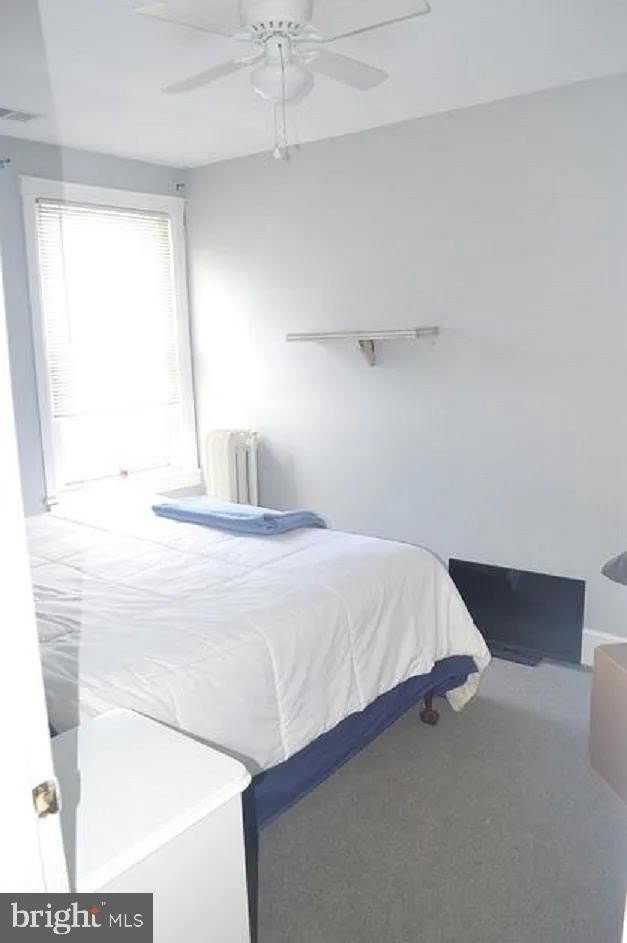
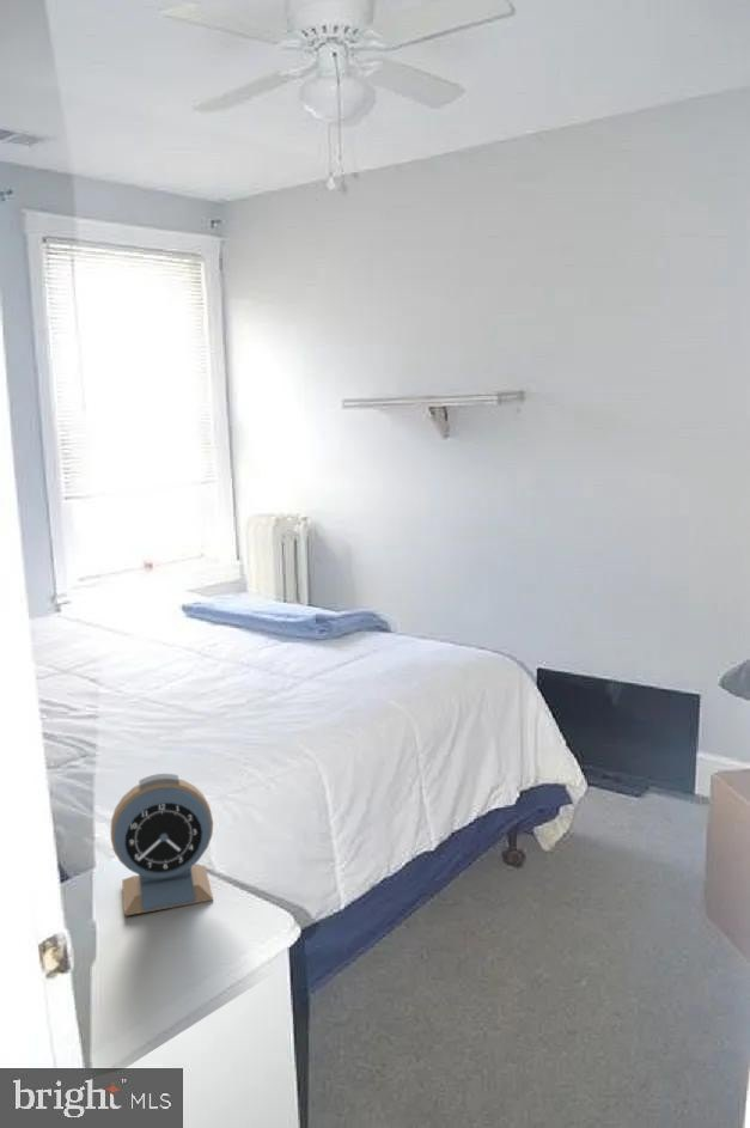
+ alarm clock [110,773,214,917]
